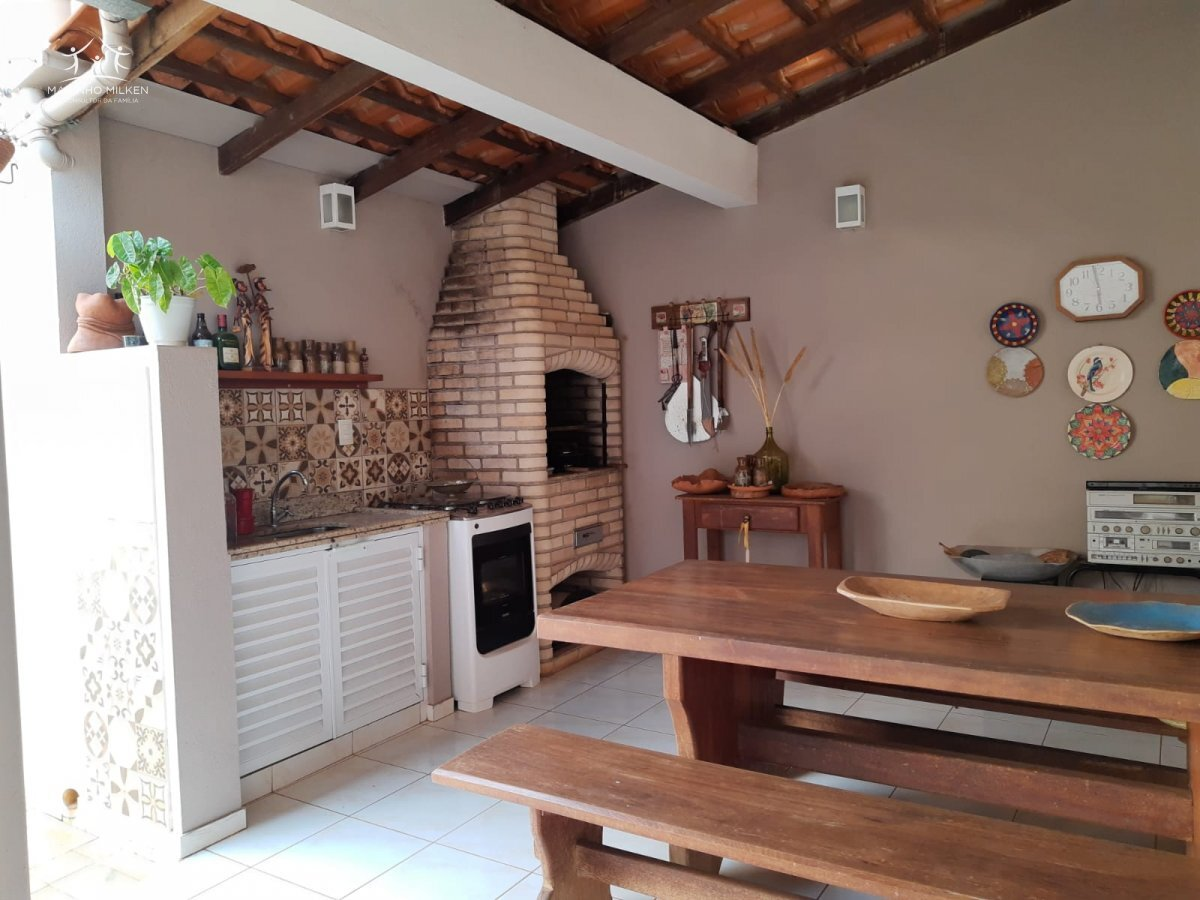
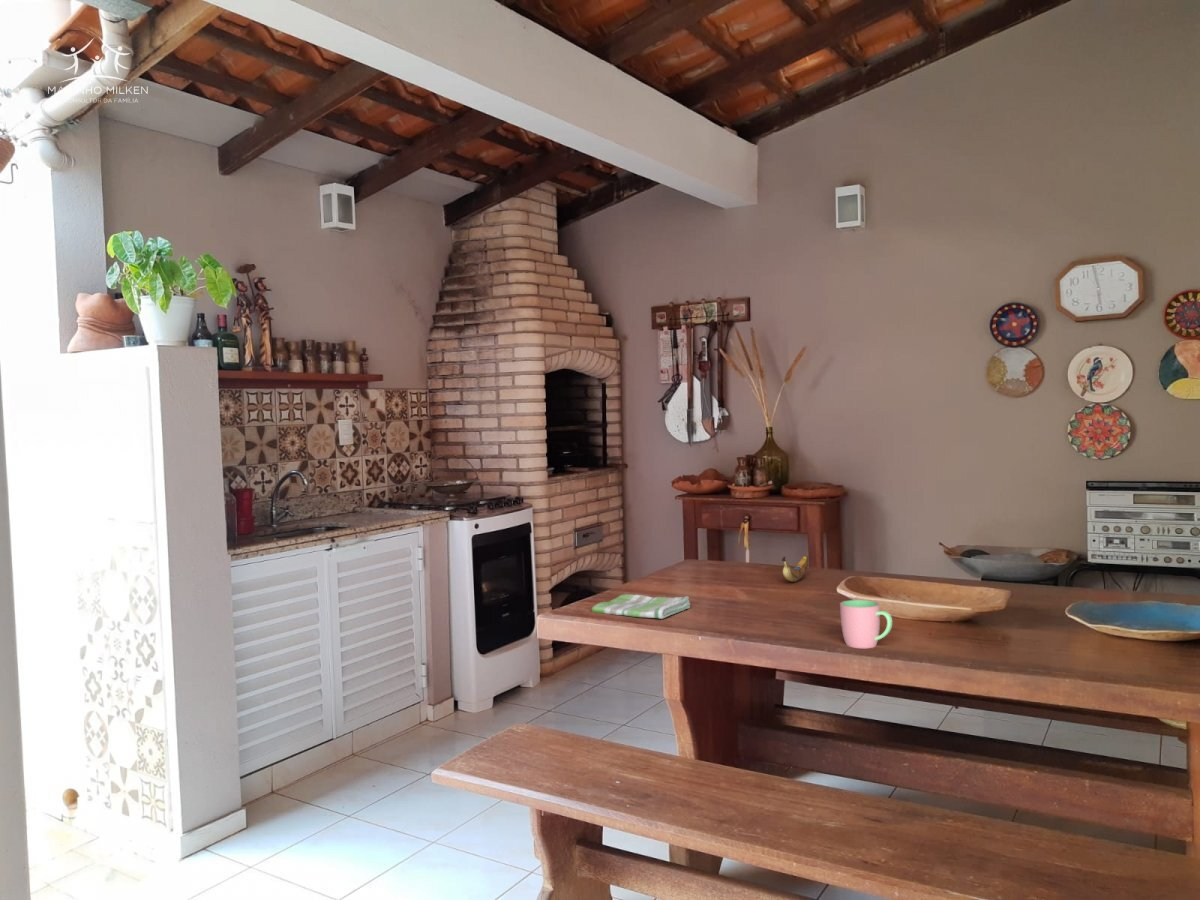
+ dish towel [591,593,691,620]
+ banana [781,555,809,583]
+ cup [839,599,893,649]
